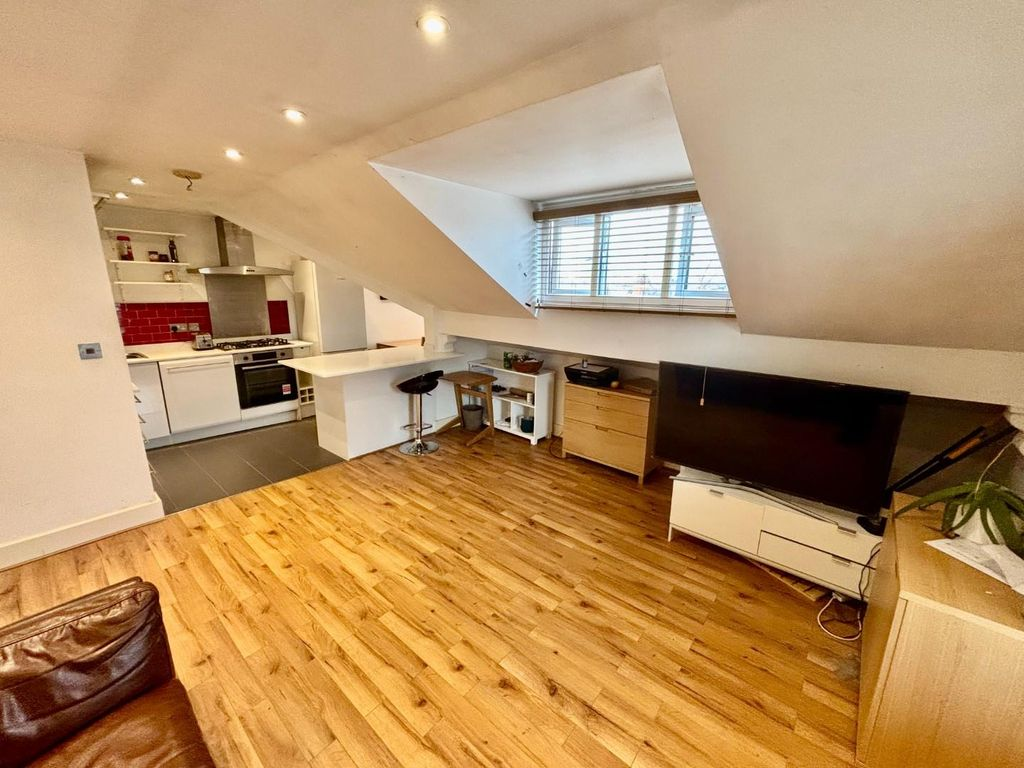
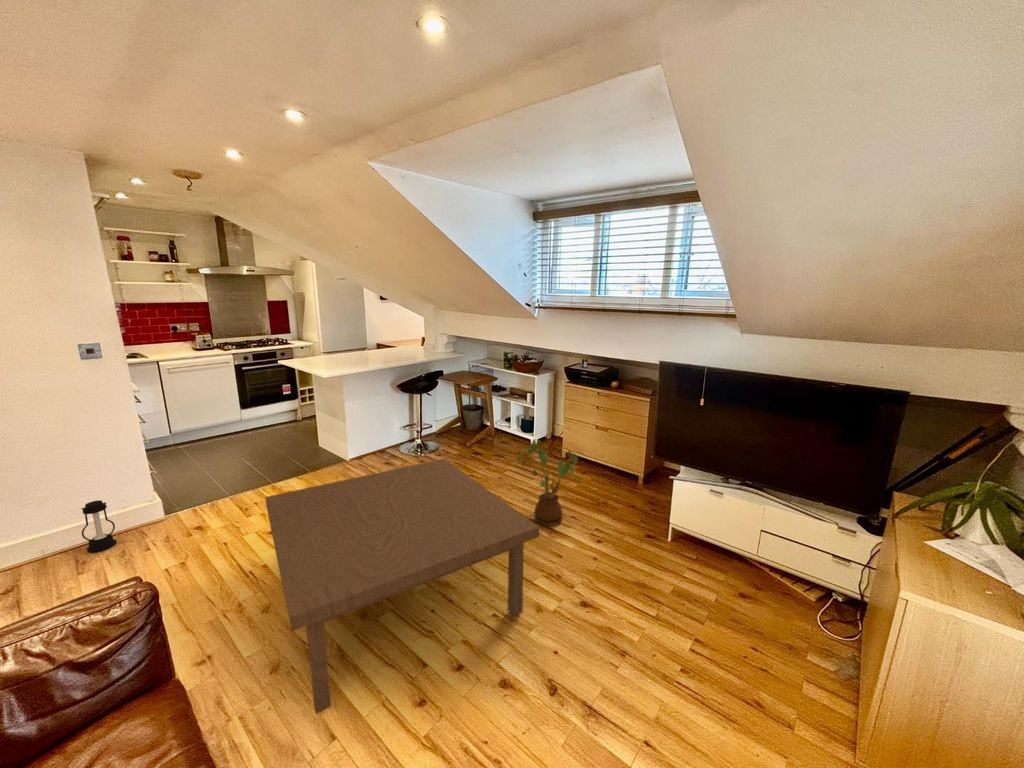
+ coffee table [264,458,540,715]
+ house plant [516,438,583,526]
+ lantern [81,499,117,554]
